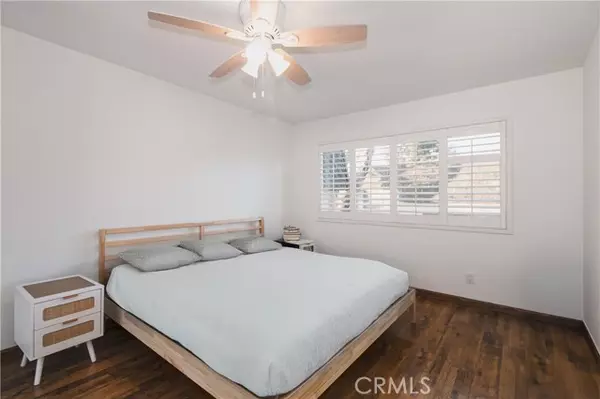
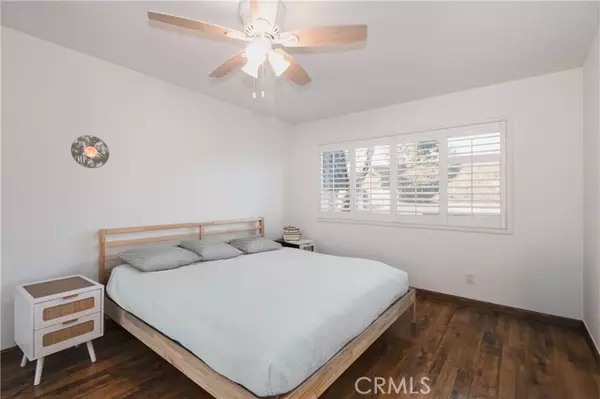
+ wall clock [70,134,110,169]
